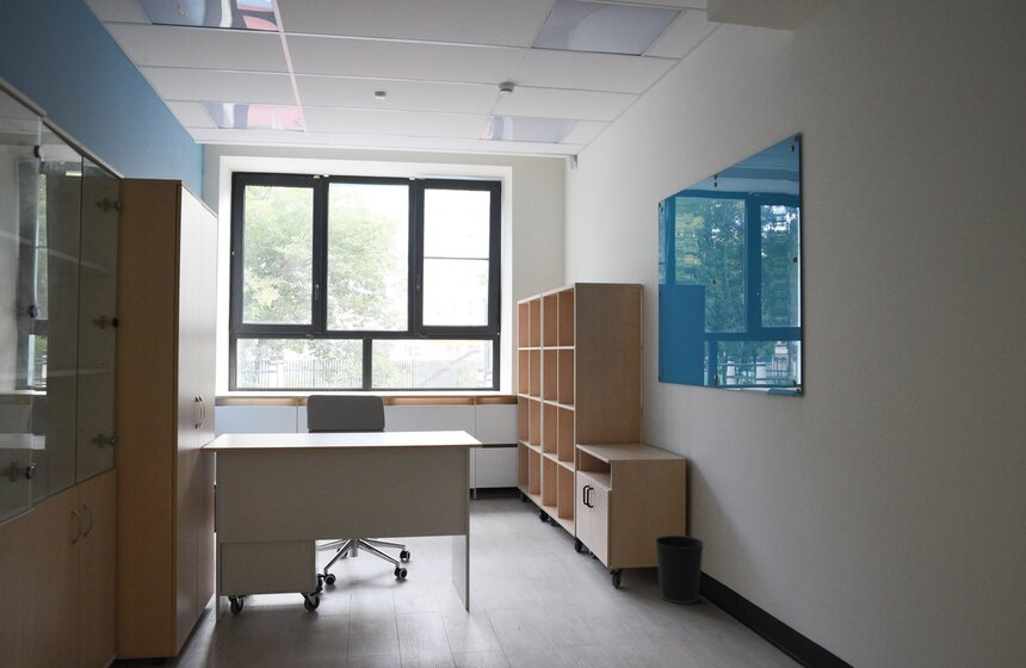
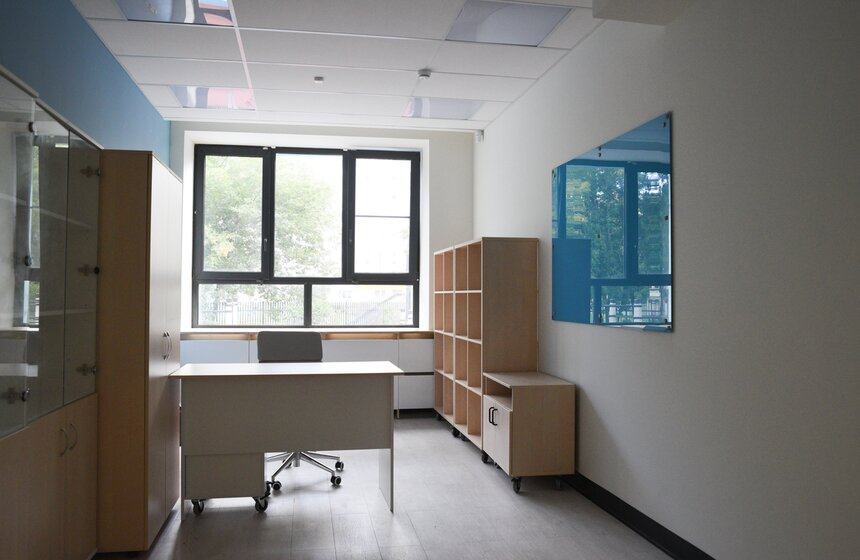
- wastebasket [654,534,705,605]
